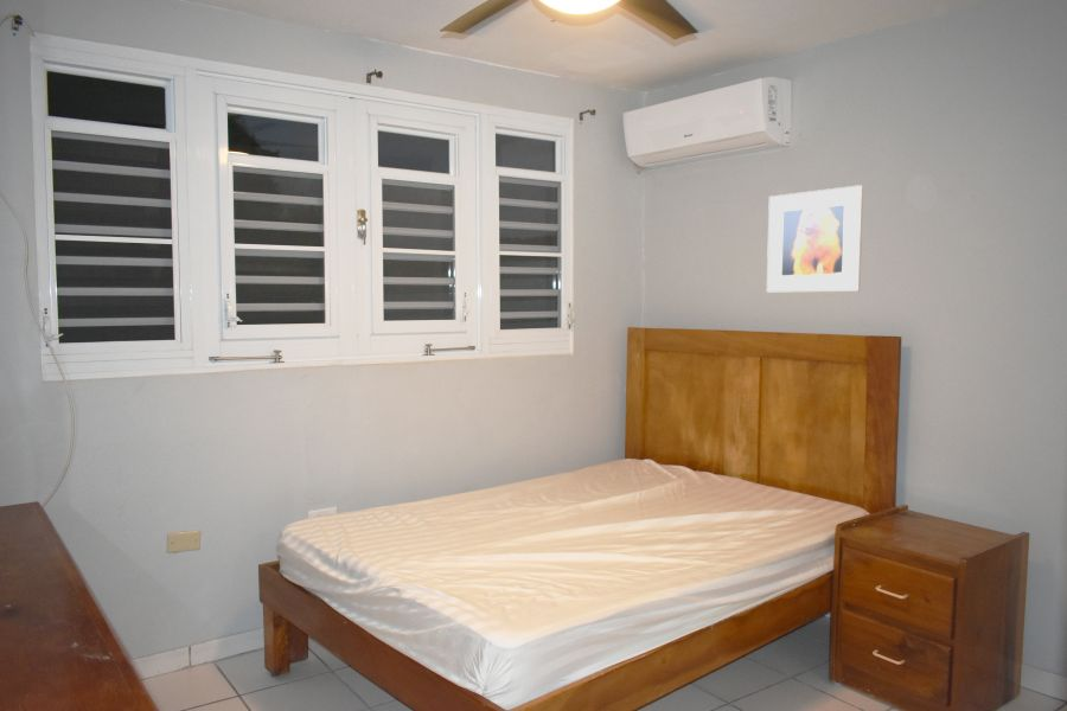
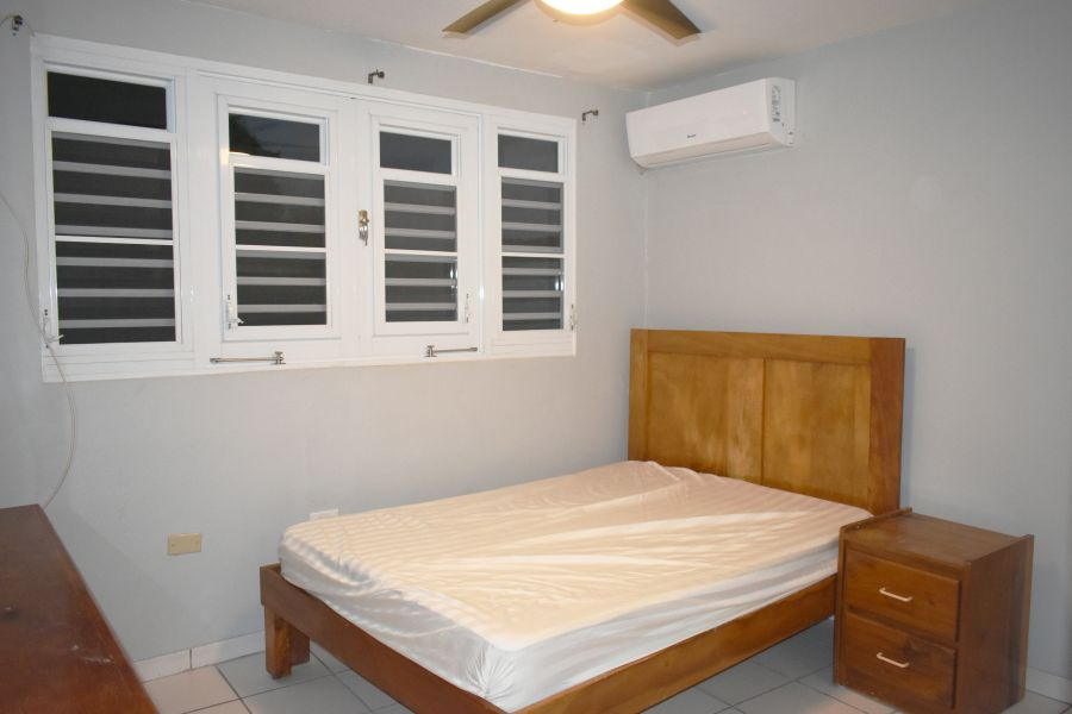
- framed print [766,184,864,293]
